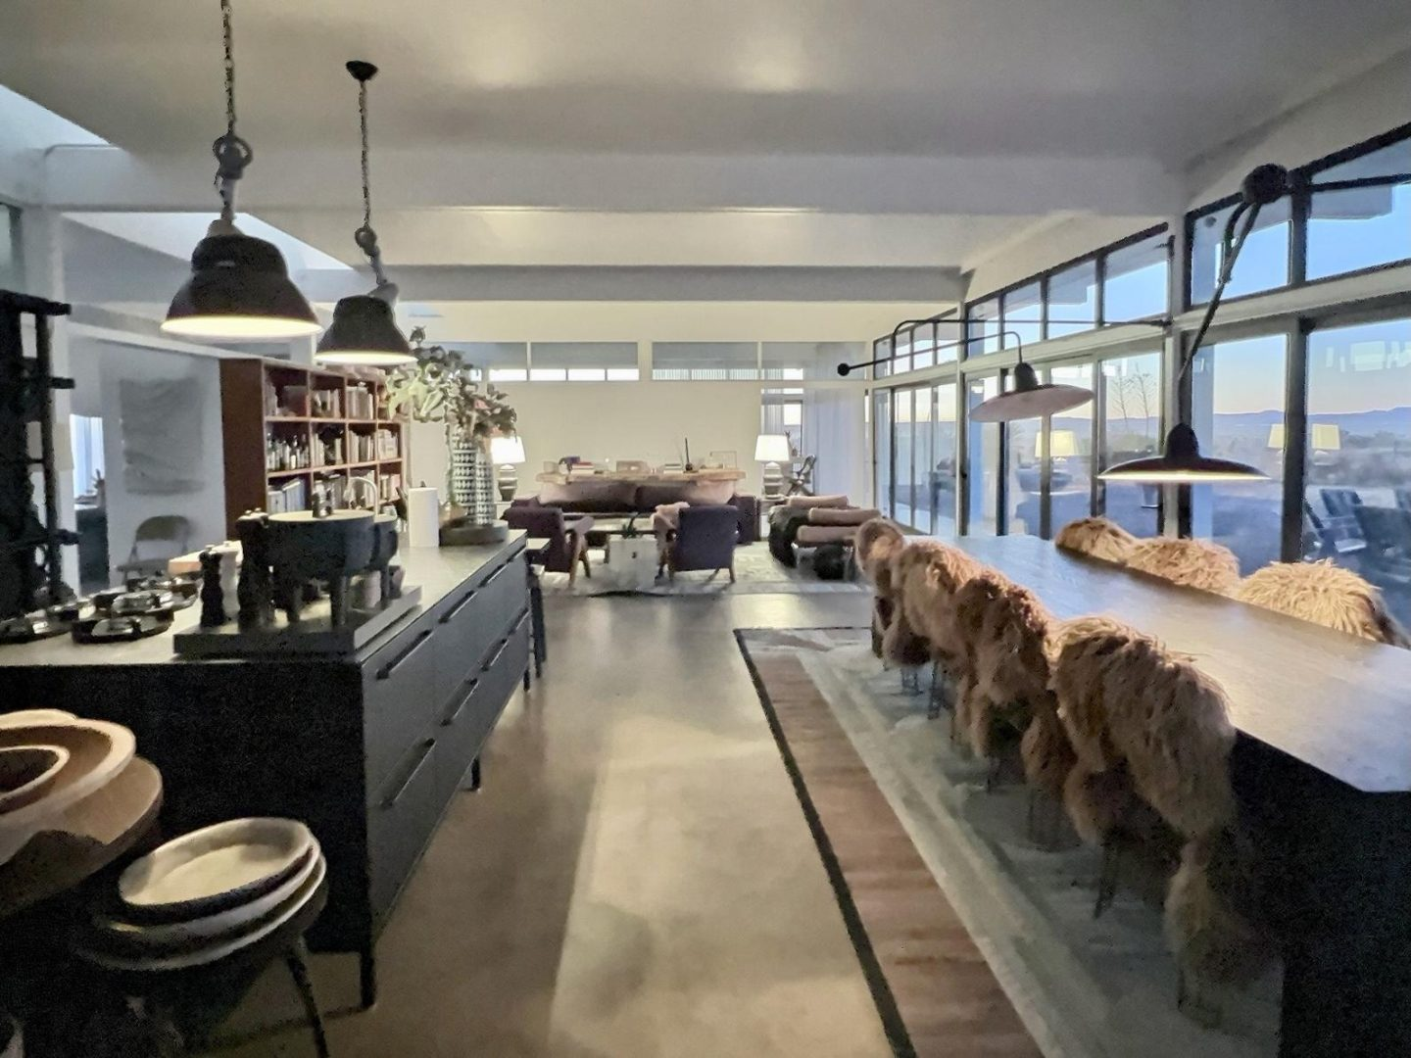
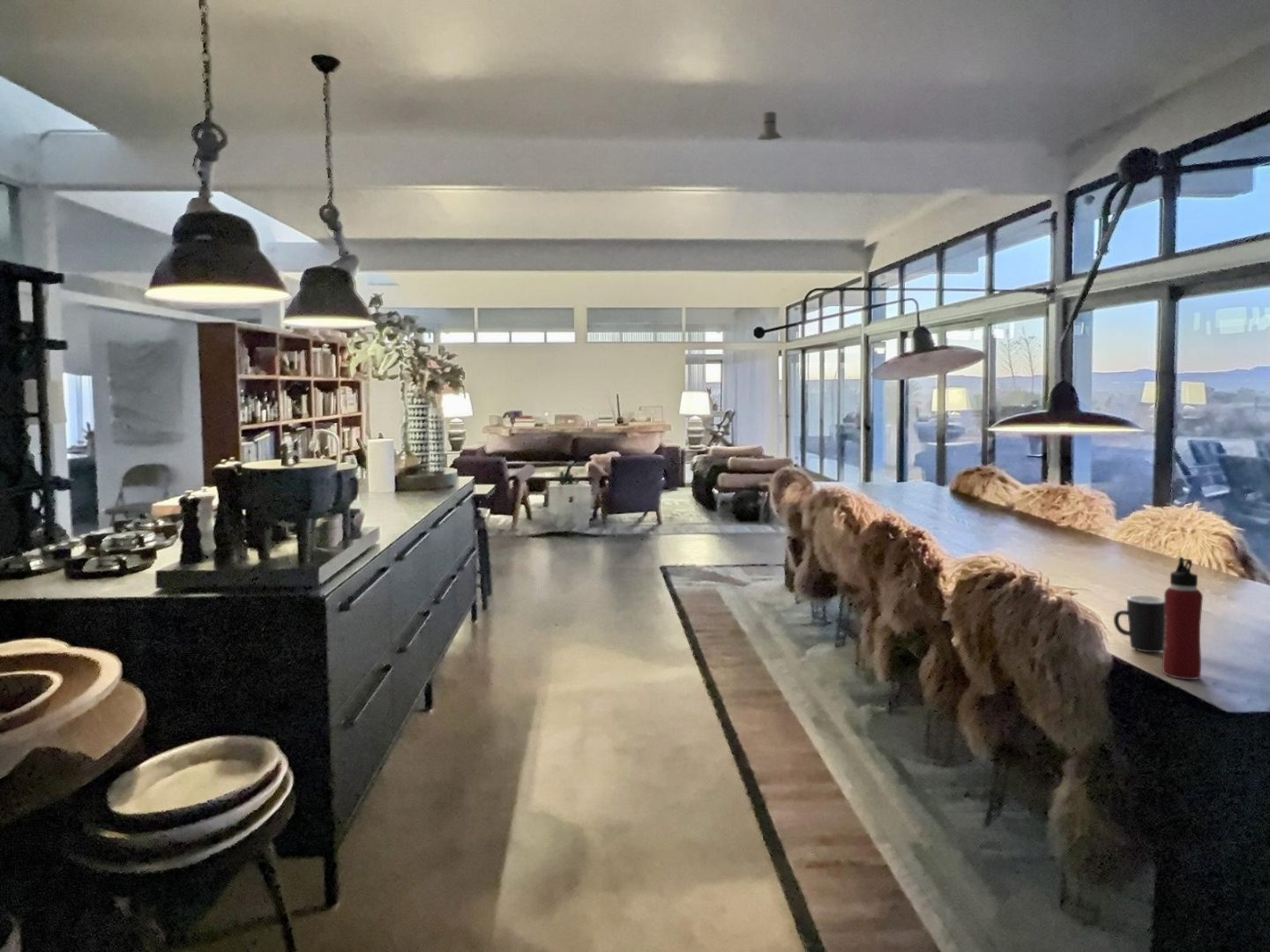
+ knight helmet [756,111,783,141]
+ water bottle [1162,556,1204,681]
+ mug [1113,594,1165,653]
